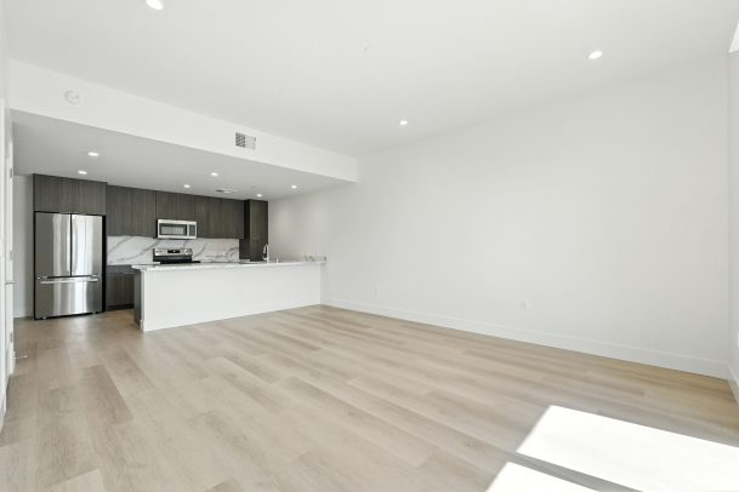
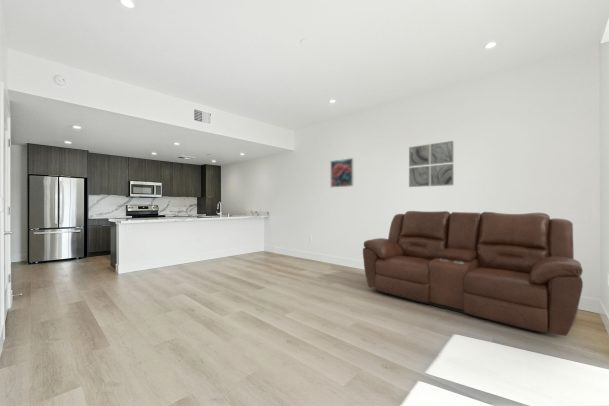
+ wall art [408,140,455,188]
+ sofa [362,210,584,337]
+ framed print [330,157,355,188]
